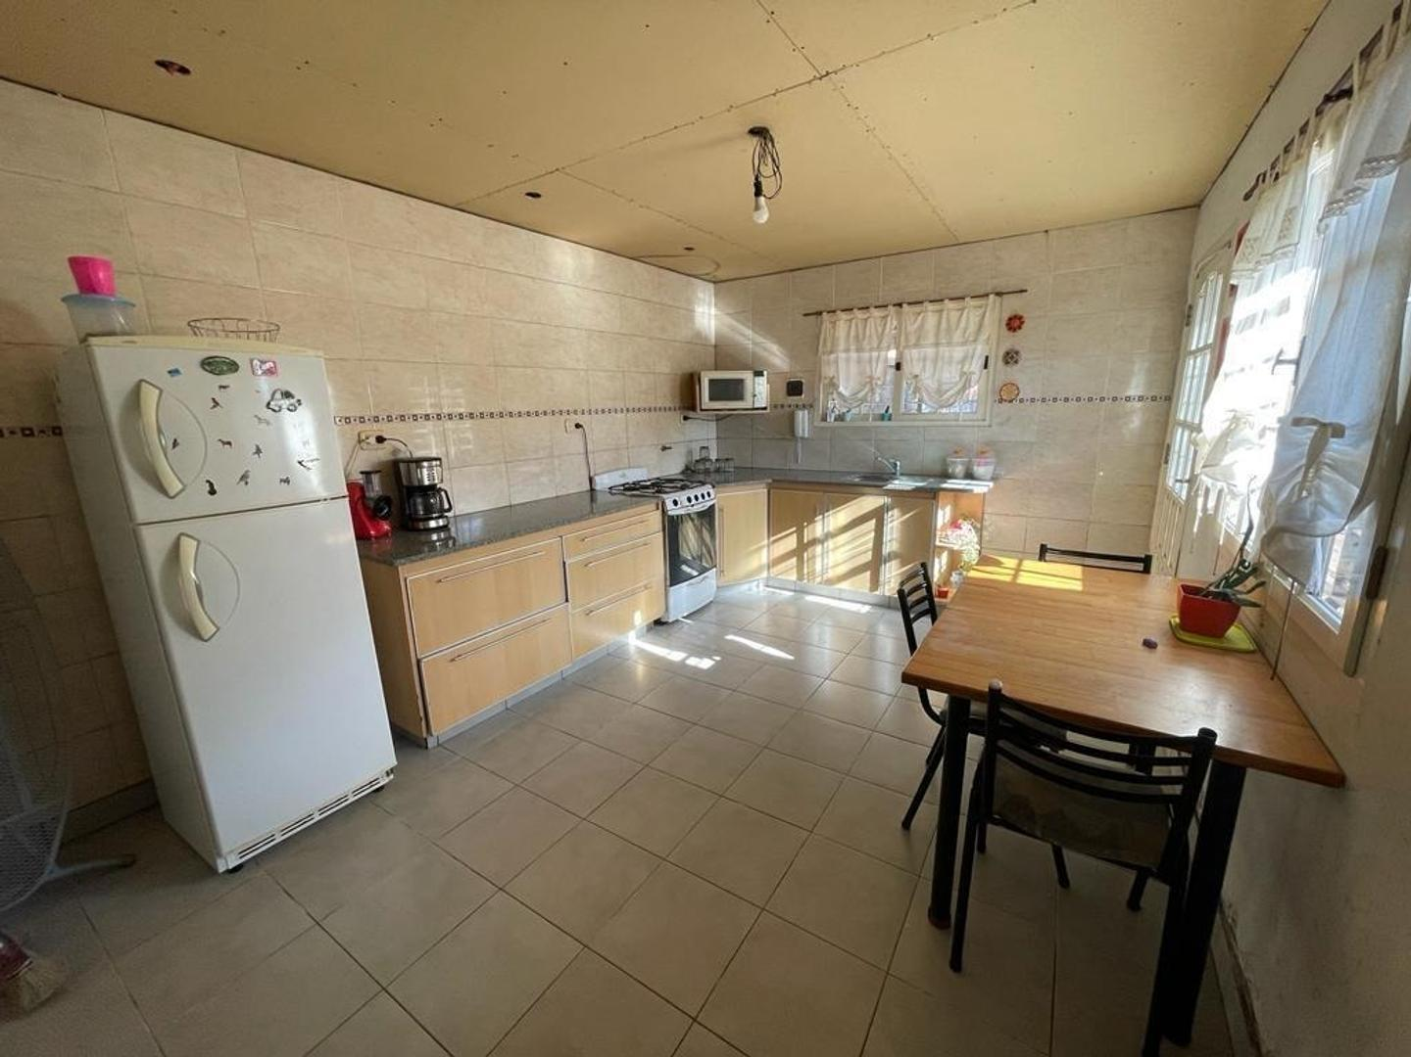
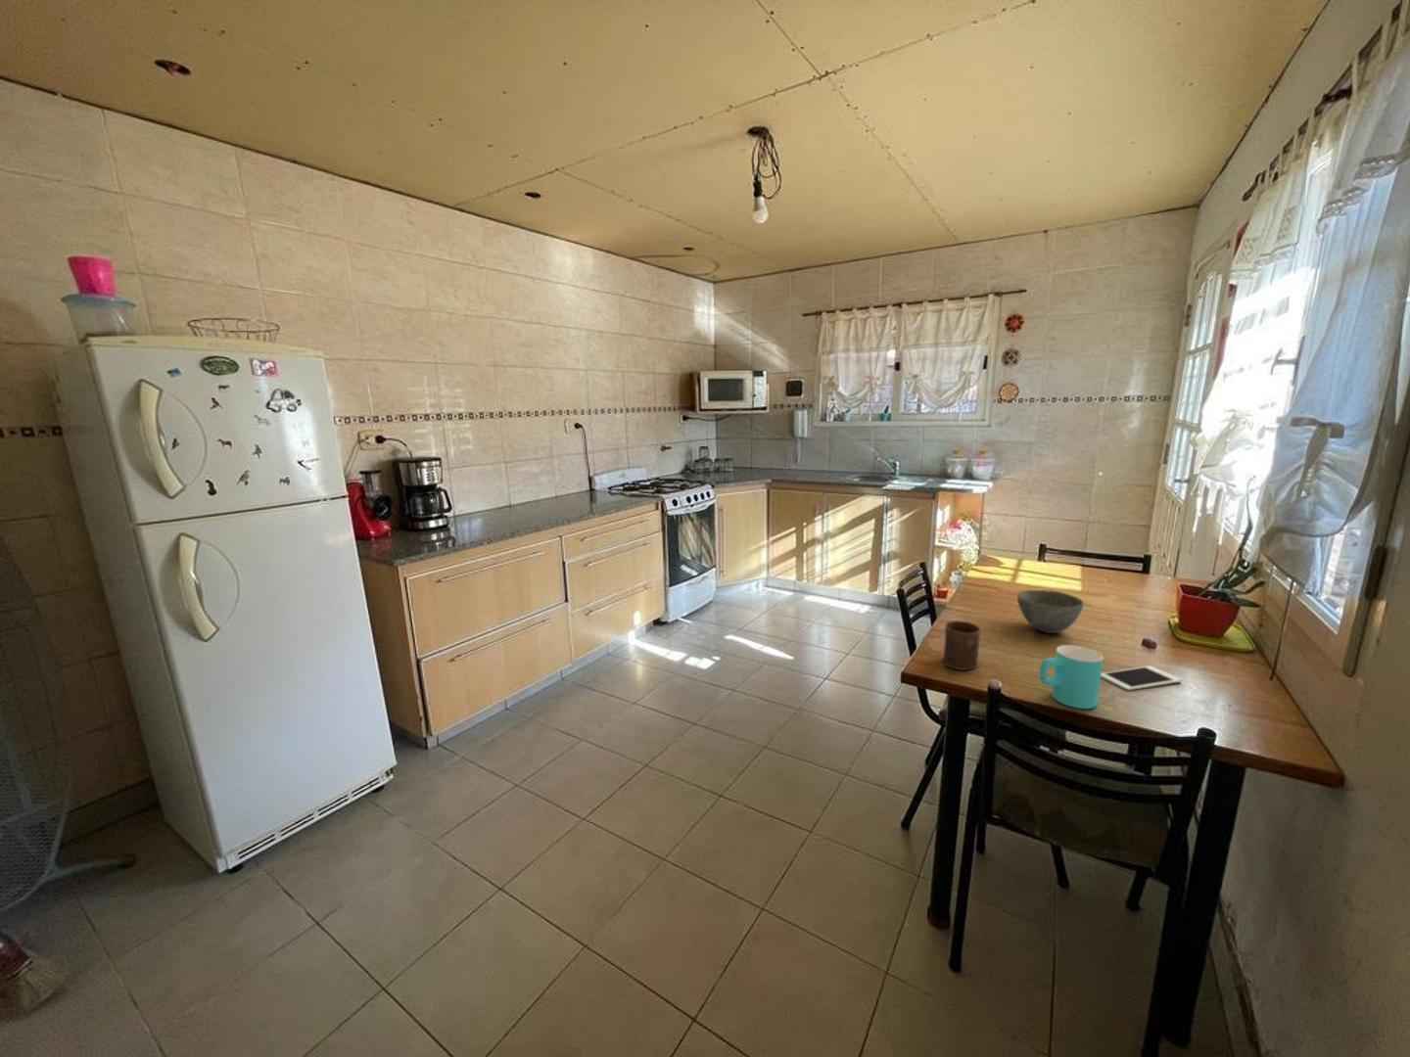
+ cup [1039,644,1105,709]
+ cell phone [1100,665,1182,692]
+ cup [943,620,981,672]
+ bowl [1016,590,1085,634]
